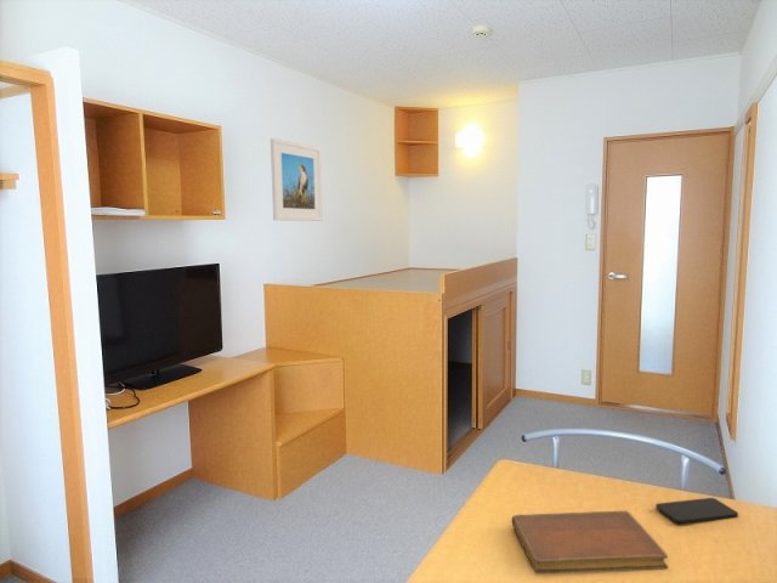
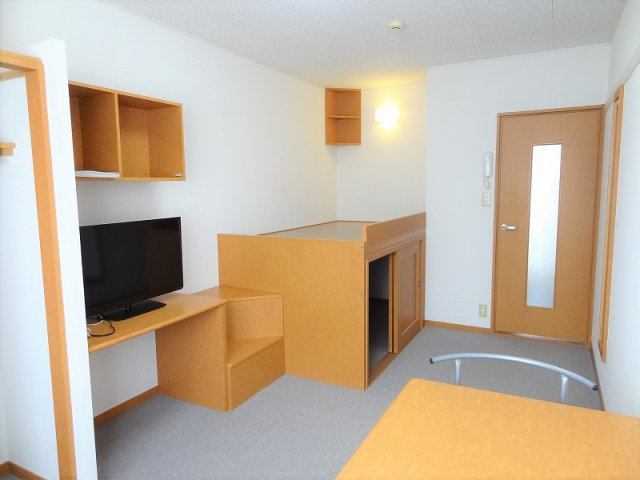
- smartphone [654,497,739,525]
- notebook [511,510,669,574]
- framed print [270,137,324,222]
